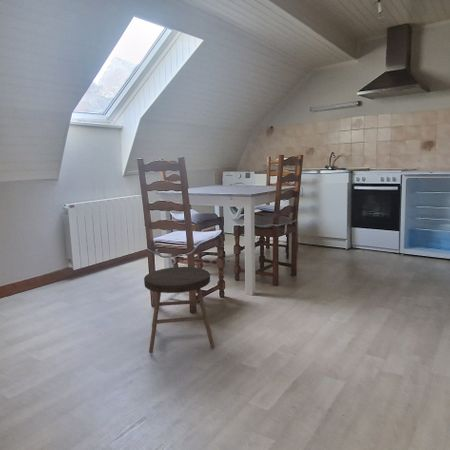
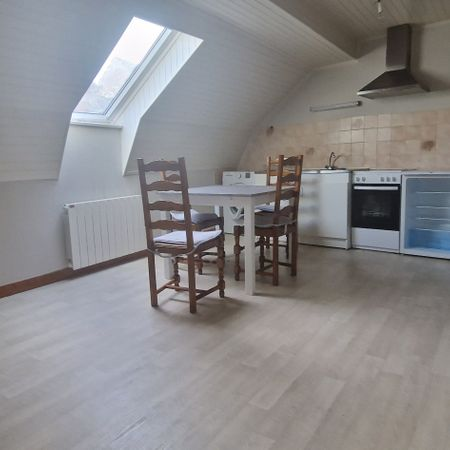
- stool [143,266,215,354]
